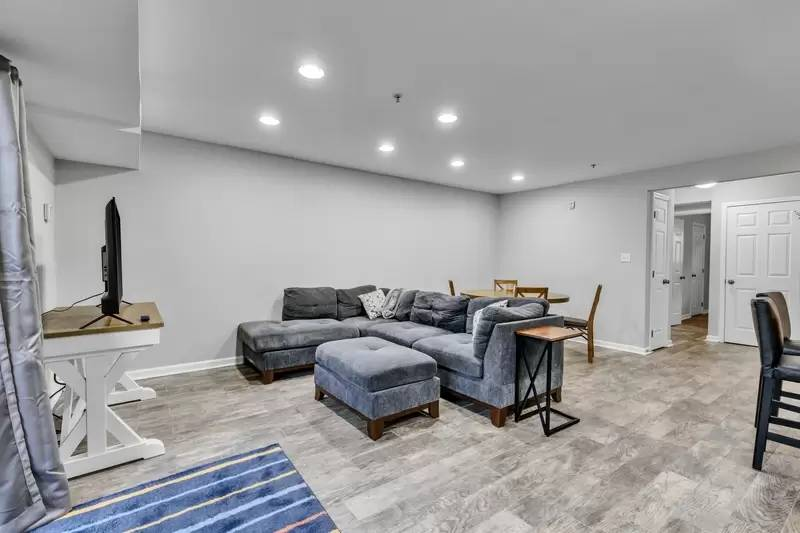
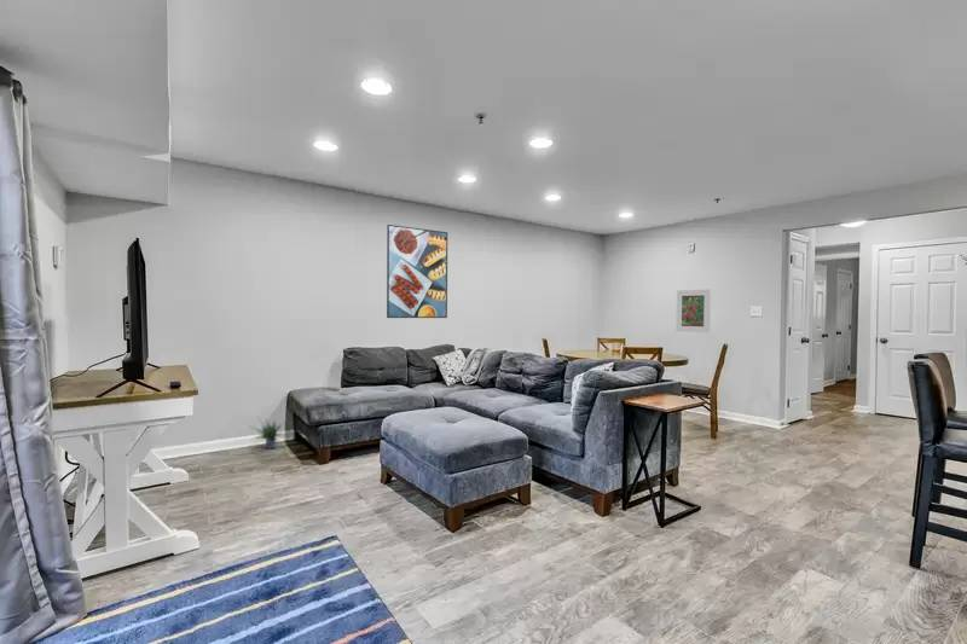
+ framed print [676,289,712,333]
+ potted plant [249,414,289,449]
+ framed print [386,224,448,319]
